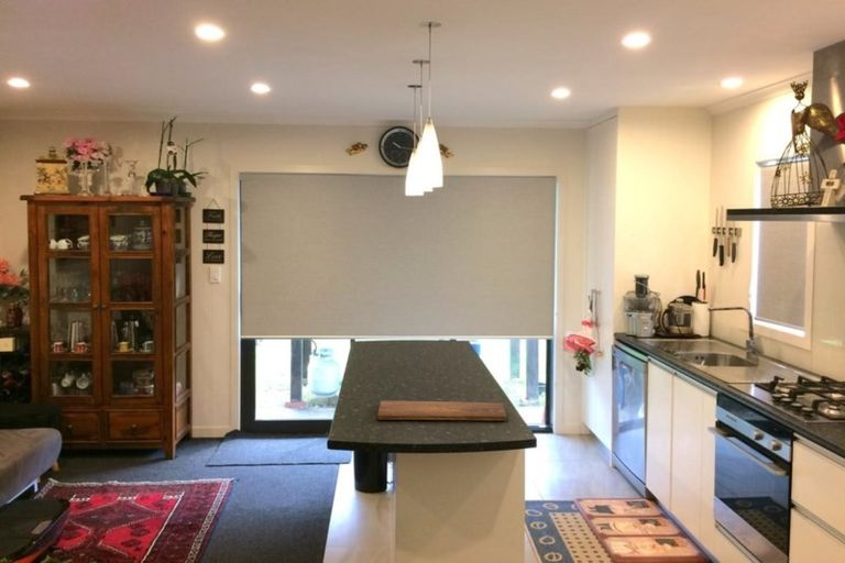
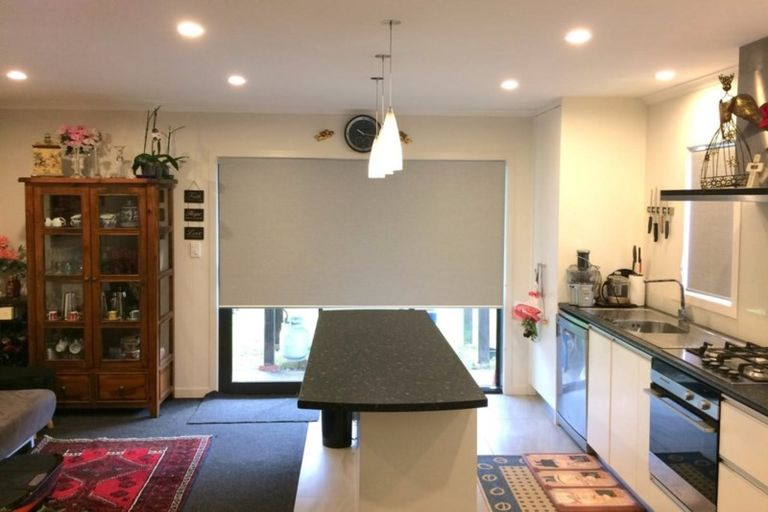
- cutting board [376,399,508,421]
